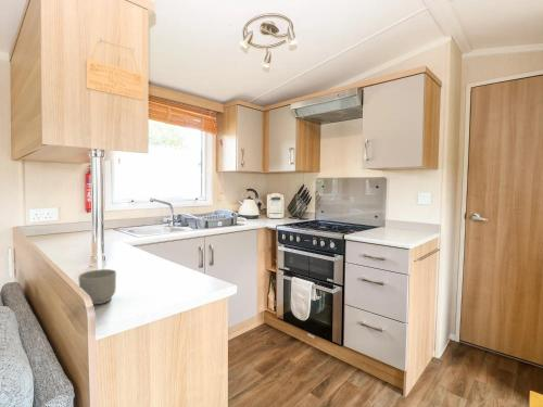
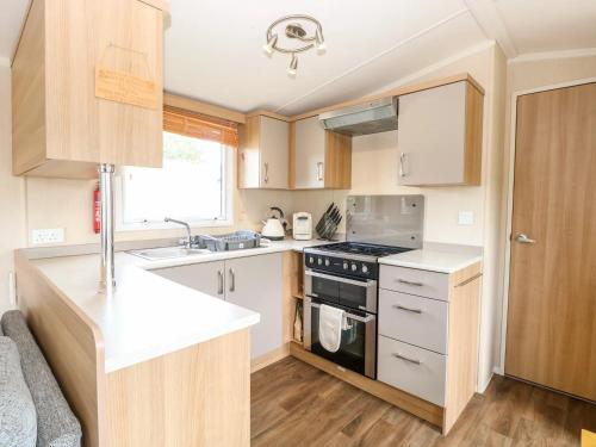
- mug [77,268,117,306]
